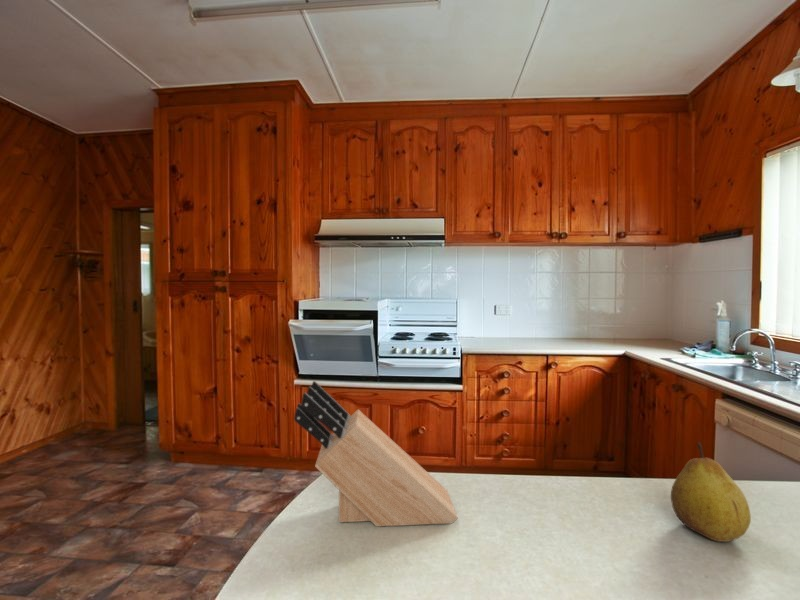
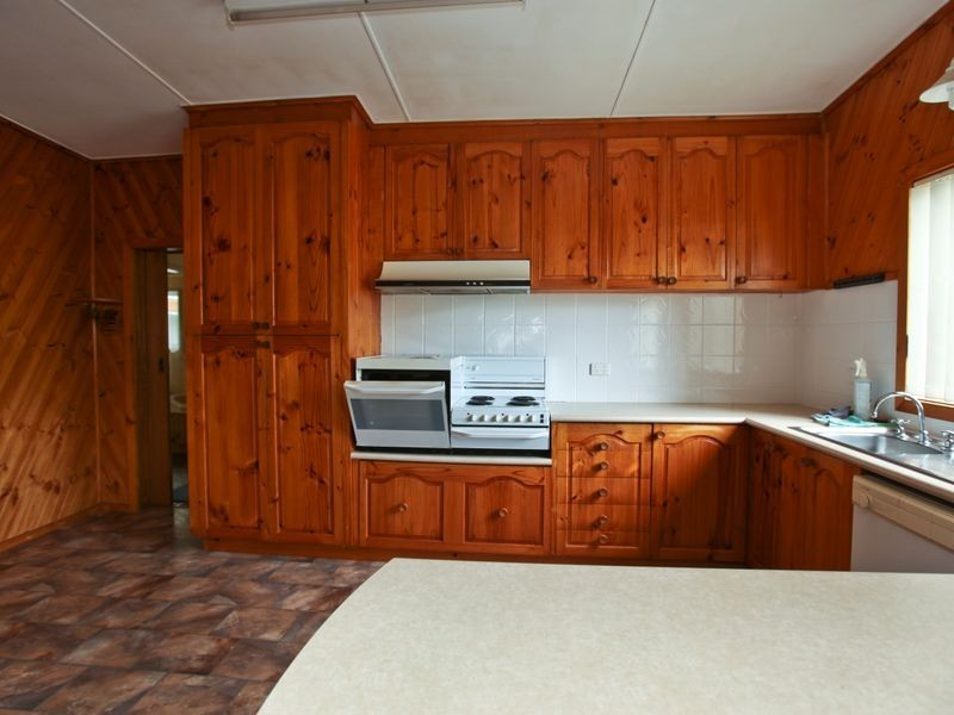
- fruit [670,441,752,543]
- knife block [293,380,459,527]
